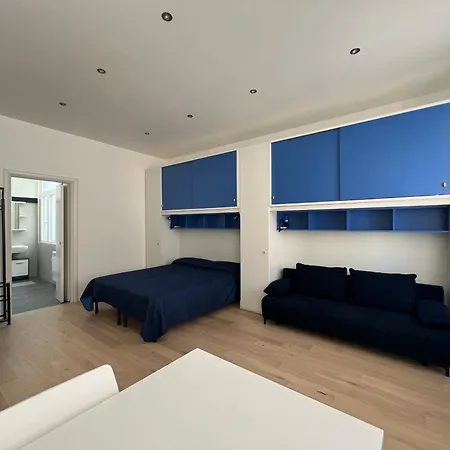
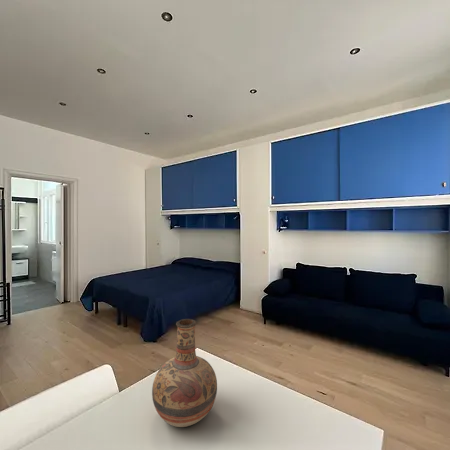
+ vase [151,318,218,428]
